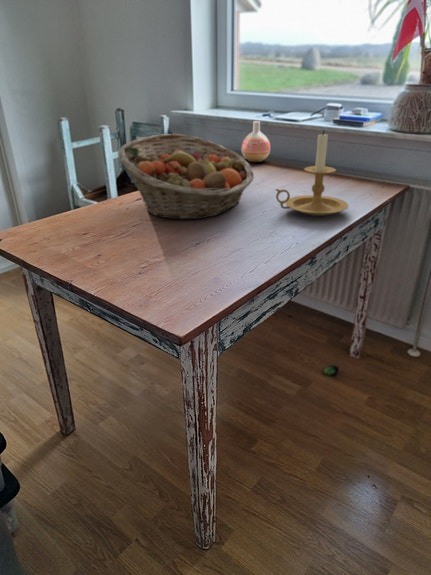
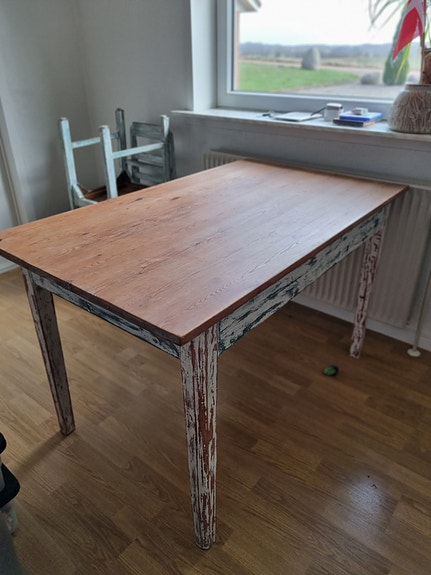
- candle holder [274,130,350,217]
- vase [240,120,271,163]
- fruit basket [117,133,255,220]
